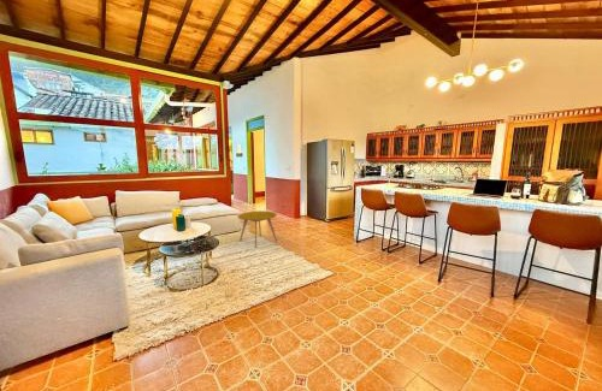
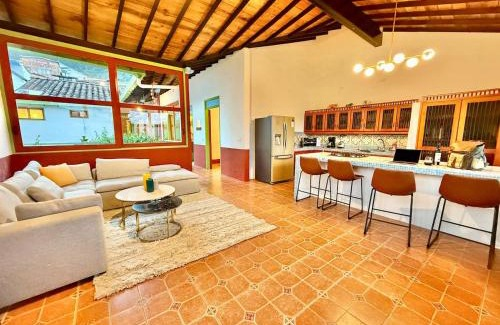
- side table [237,211,278,249]
